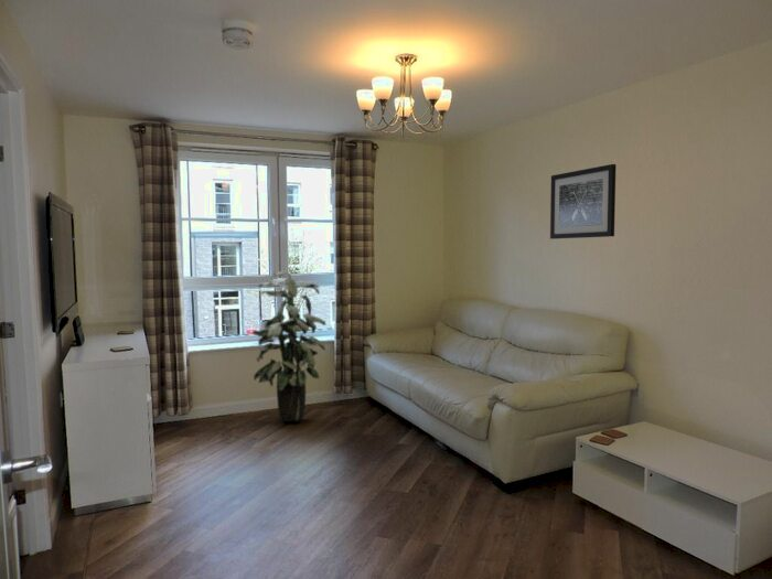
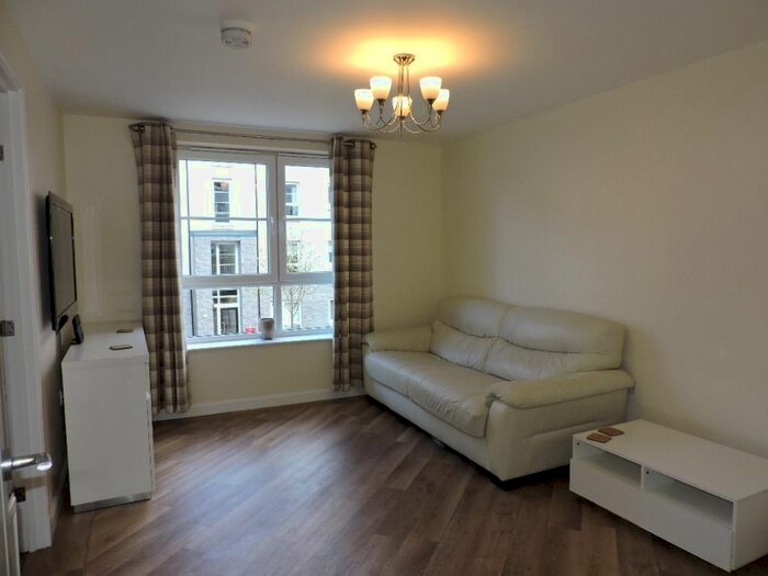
- wall art [549,163,616,240]
- indoor plant [250,270,326,422]
